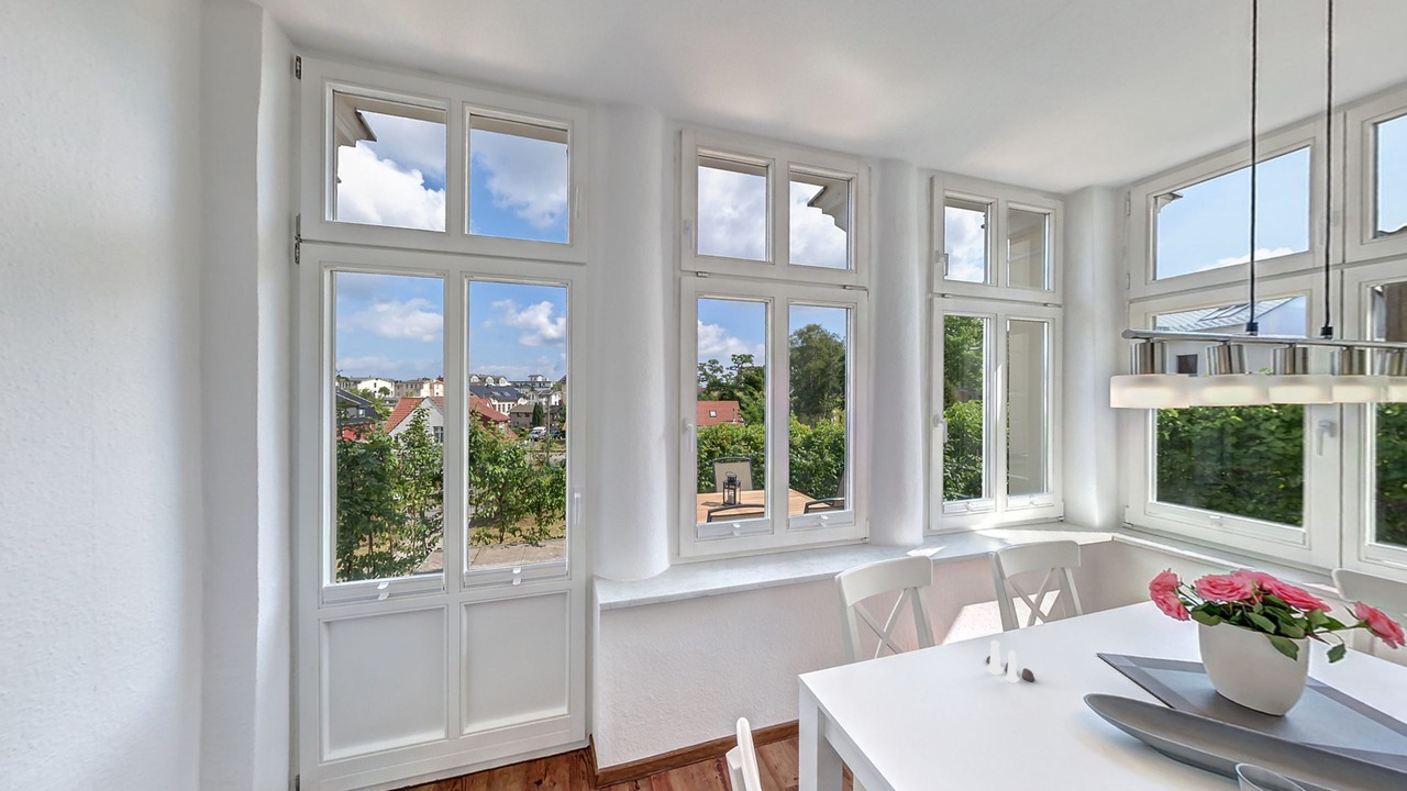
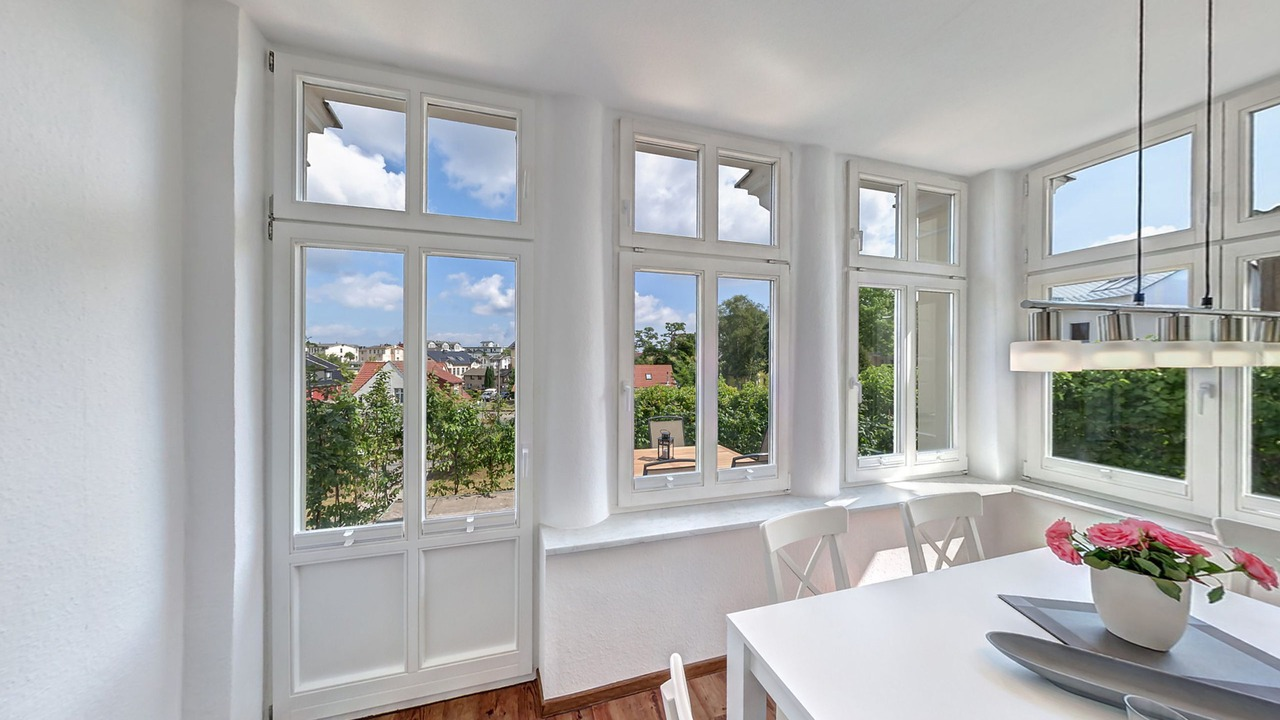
- salt and pepper shaker set [985,639,1035,683]
